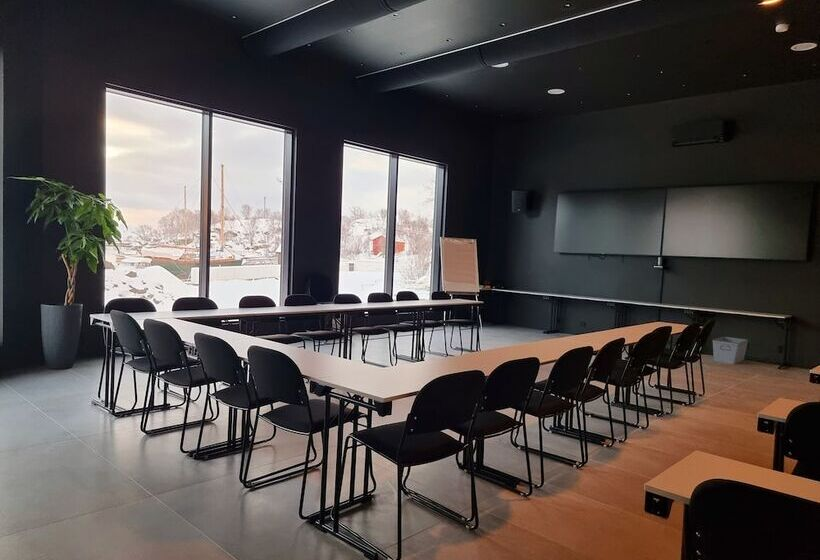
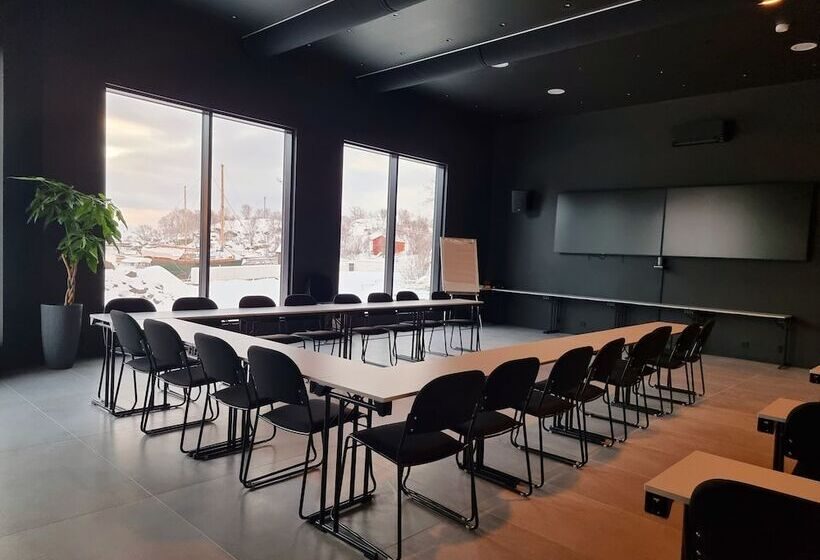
- storage bin [712,335,749,365]
